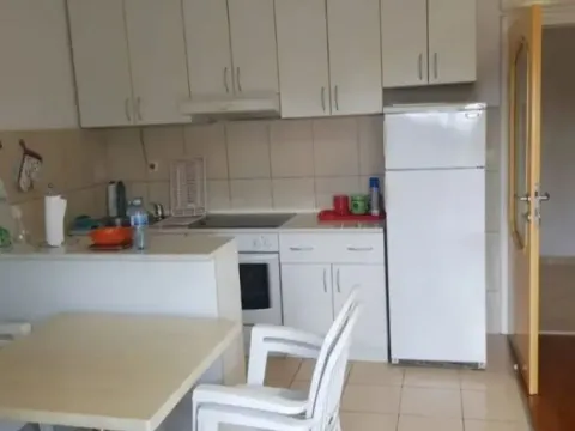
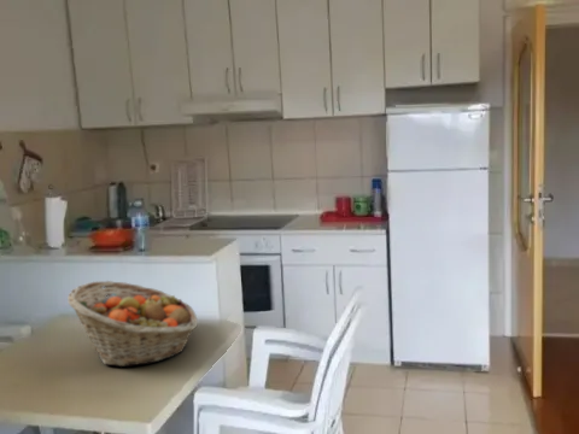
+ fruit basket [66,280,199,368]
